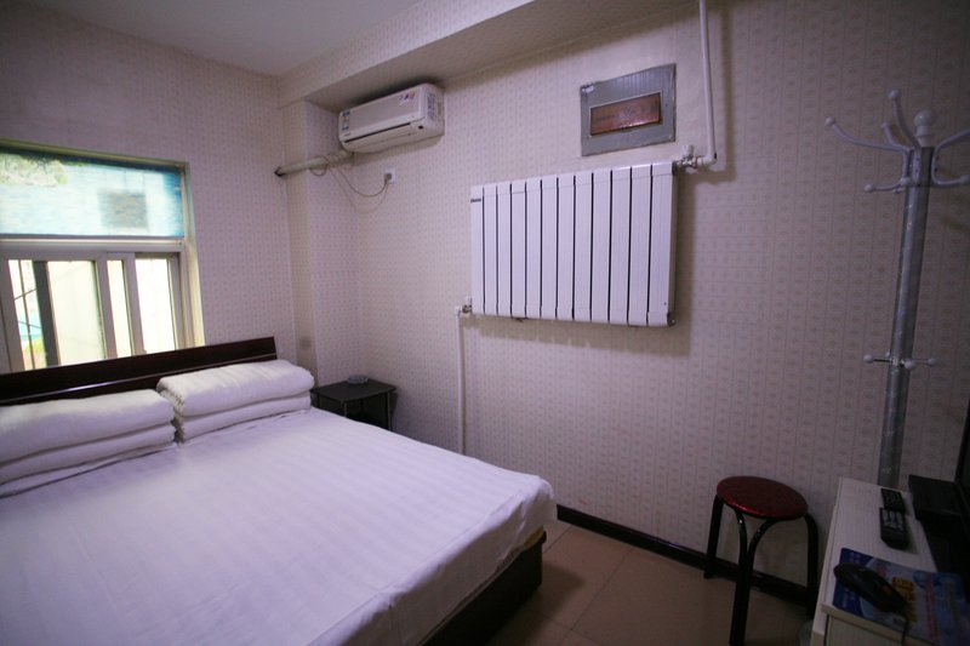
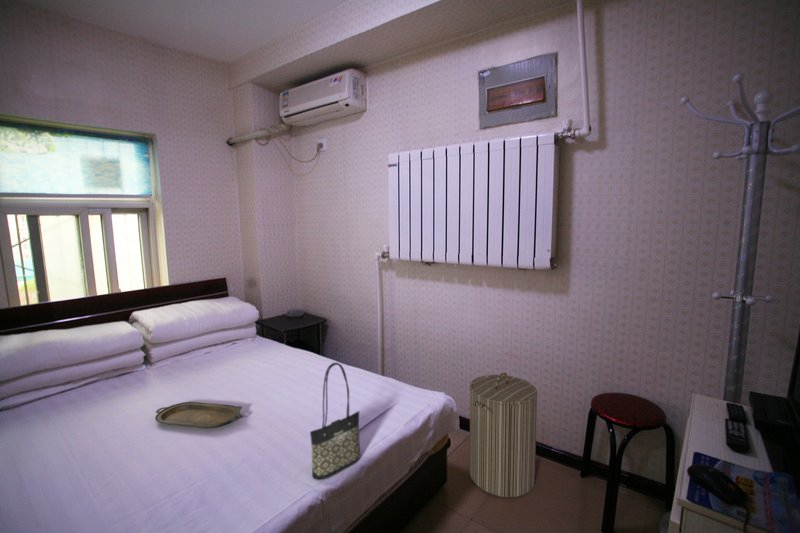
+ serving tray [154,401,243,429]
+ tote bag [309,362,361,480]
+ laundry hamper [469,372,539,498]
